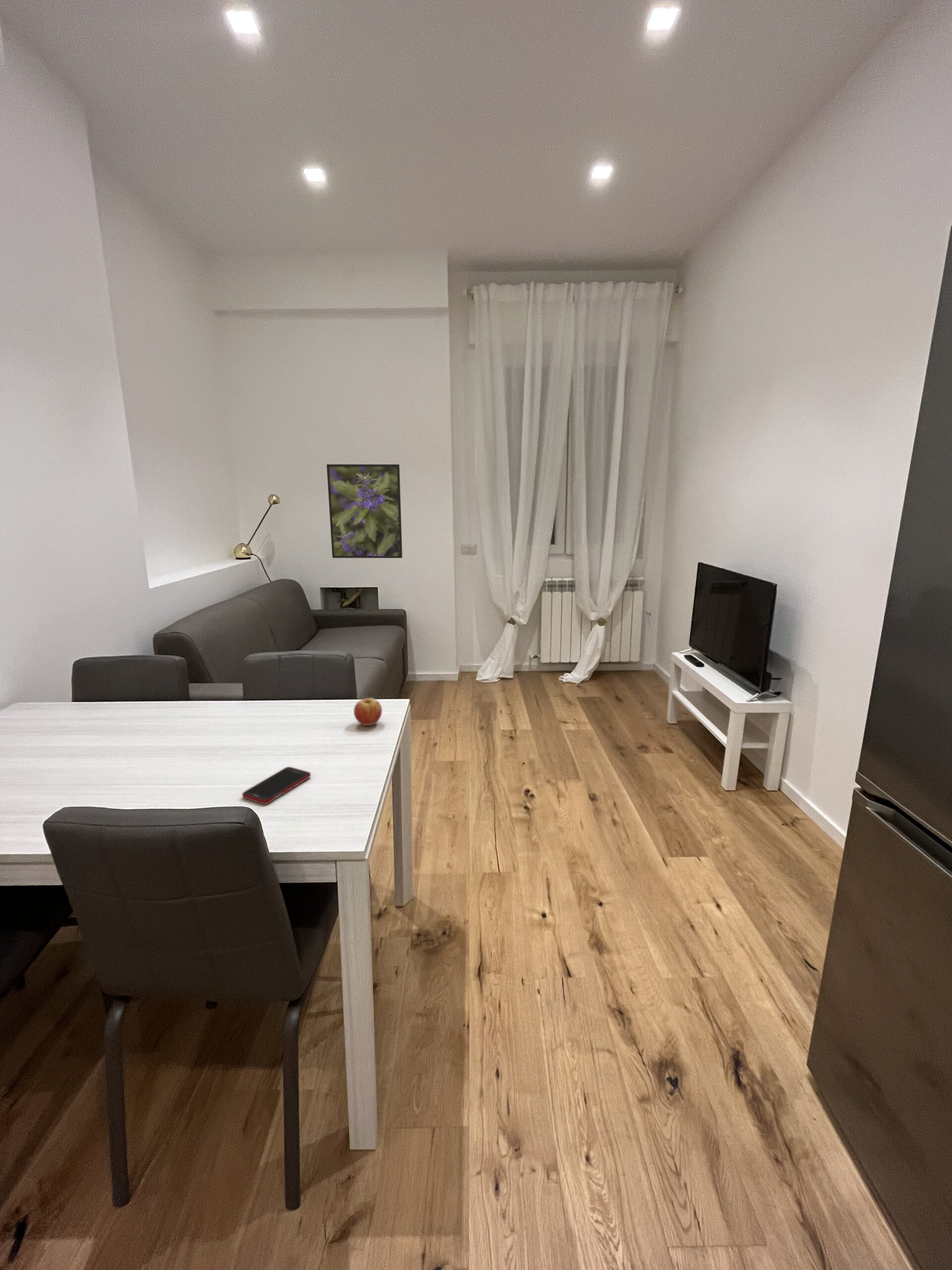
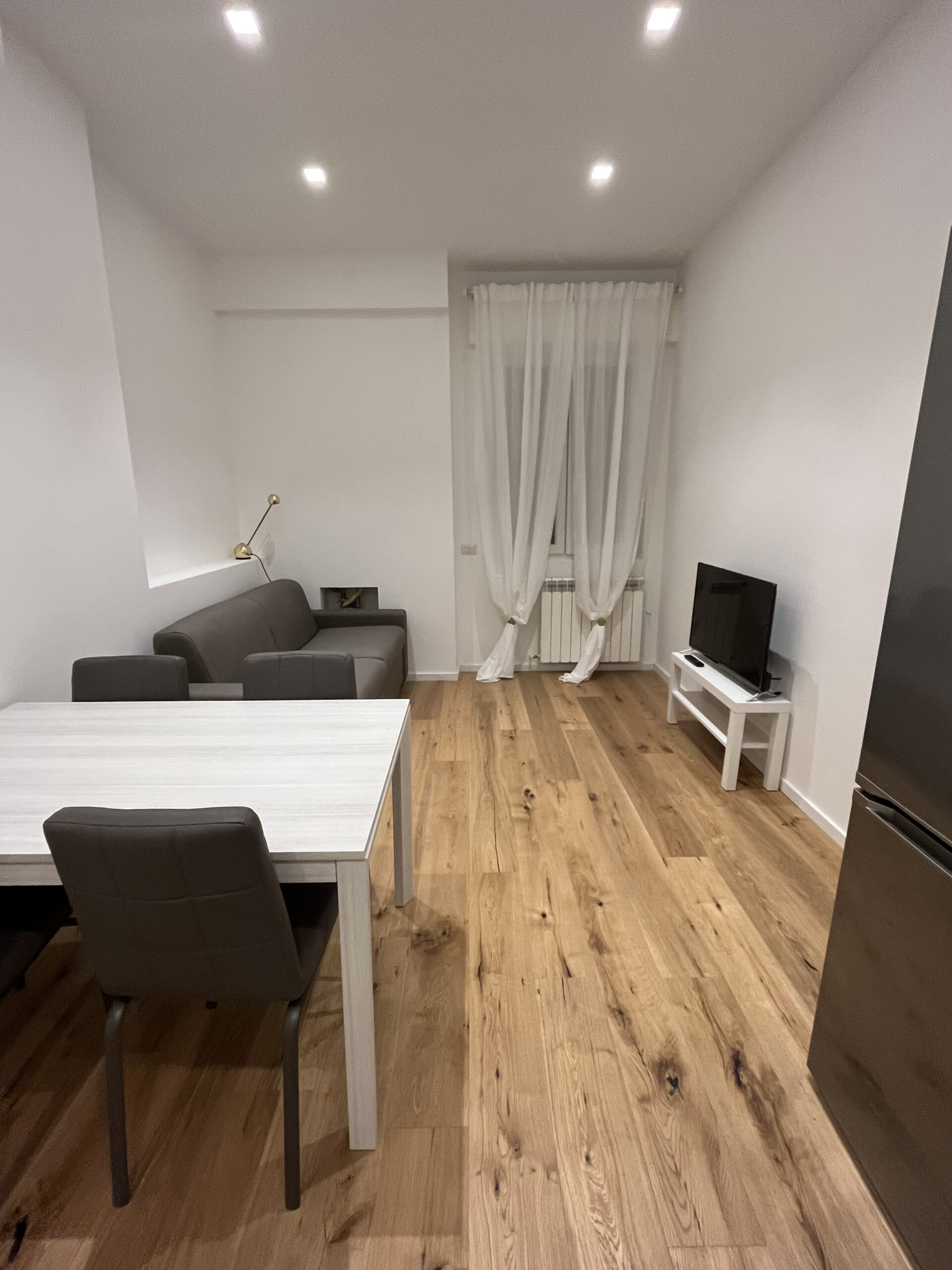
- cell phone [241,766,311,805]
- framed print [326,464,403,559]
- fruit [354,698,382,726]
